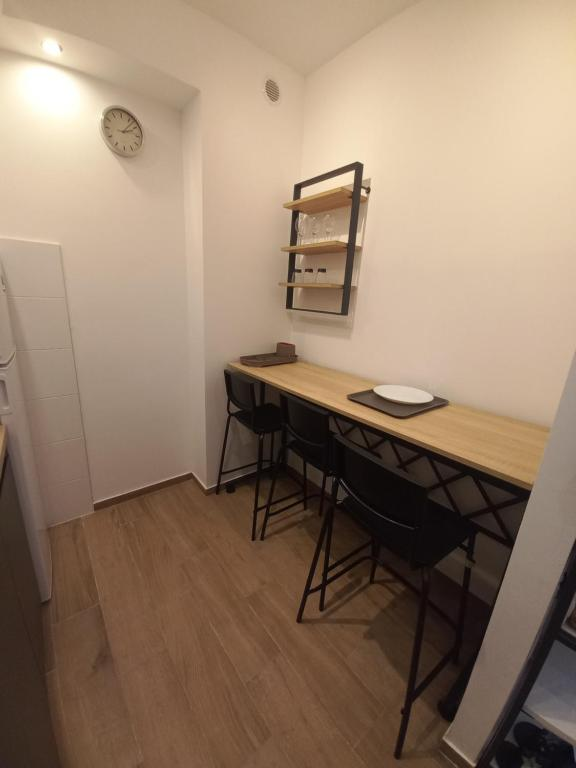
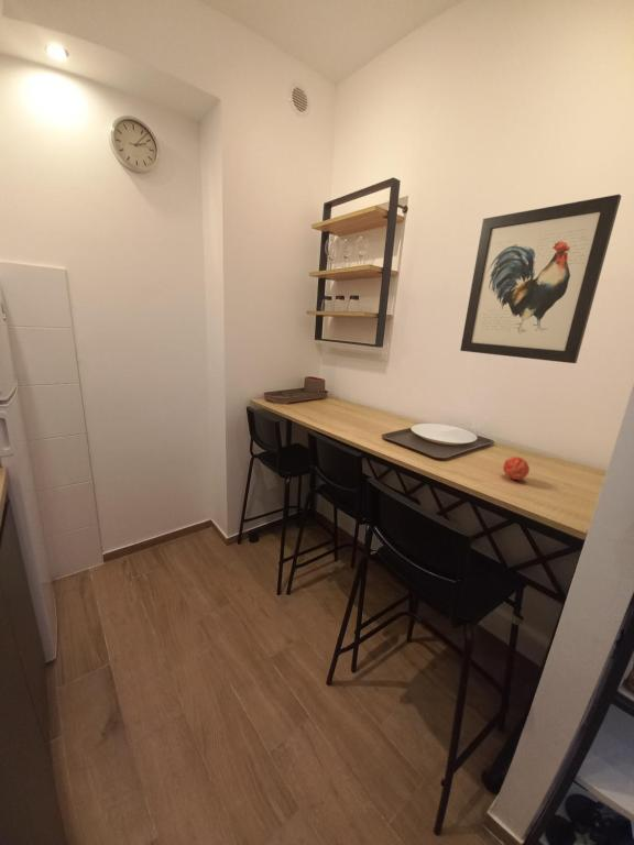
+ apple [502,456,531,481]
+ wall art [459,194,622,364]
